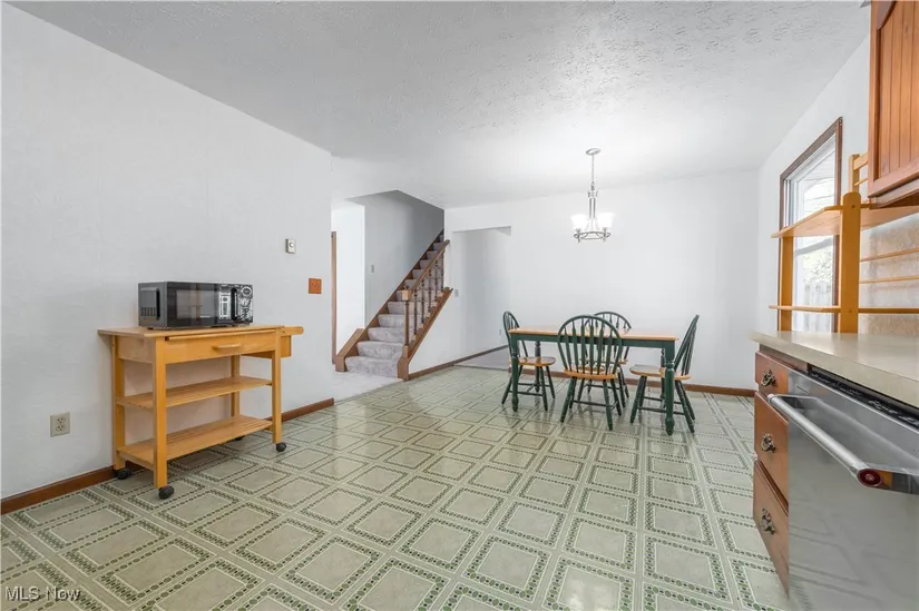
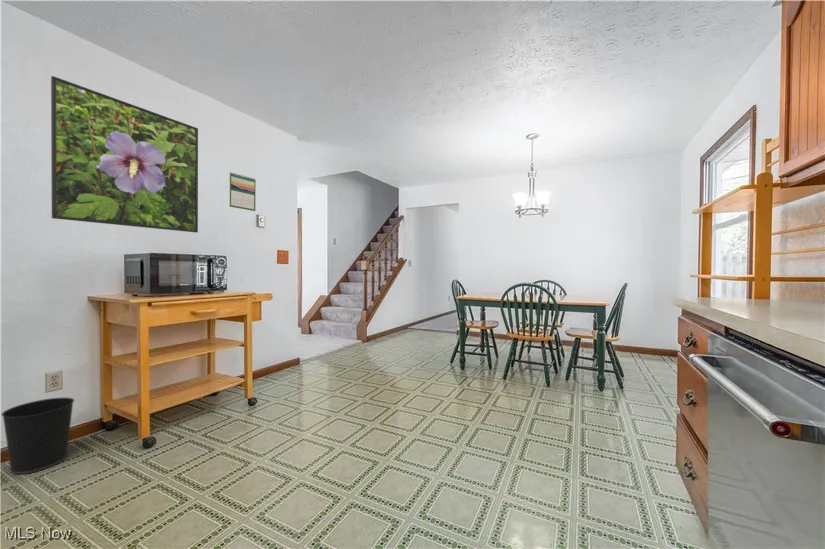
+ calendar [228,171,257,212]
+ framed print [50,75,199,234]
+ wastebasket [0,397,75,475]
